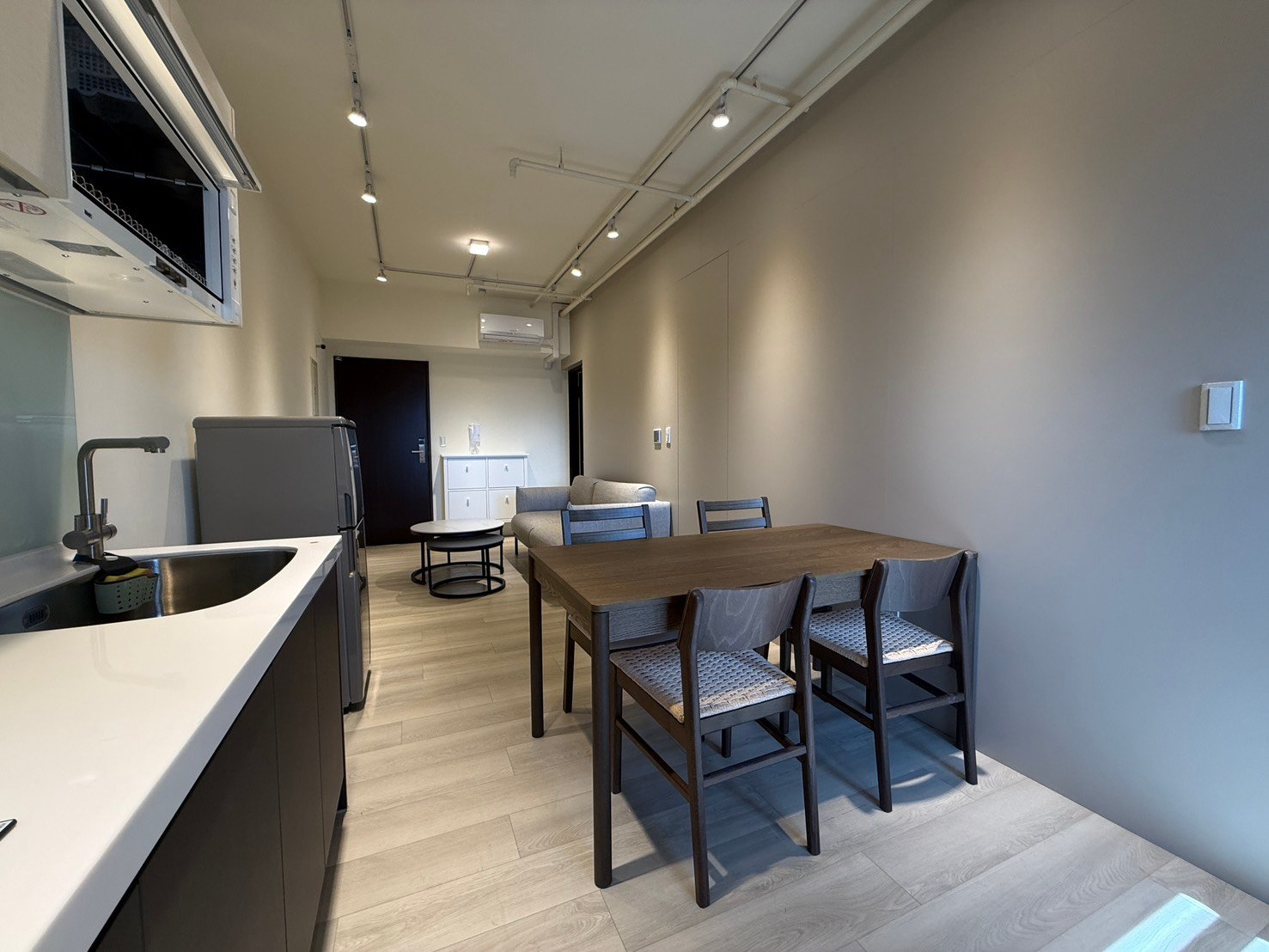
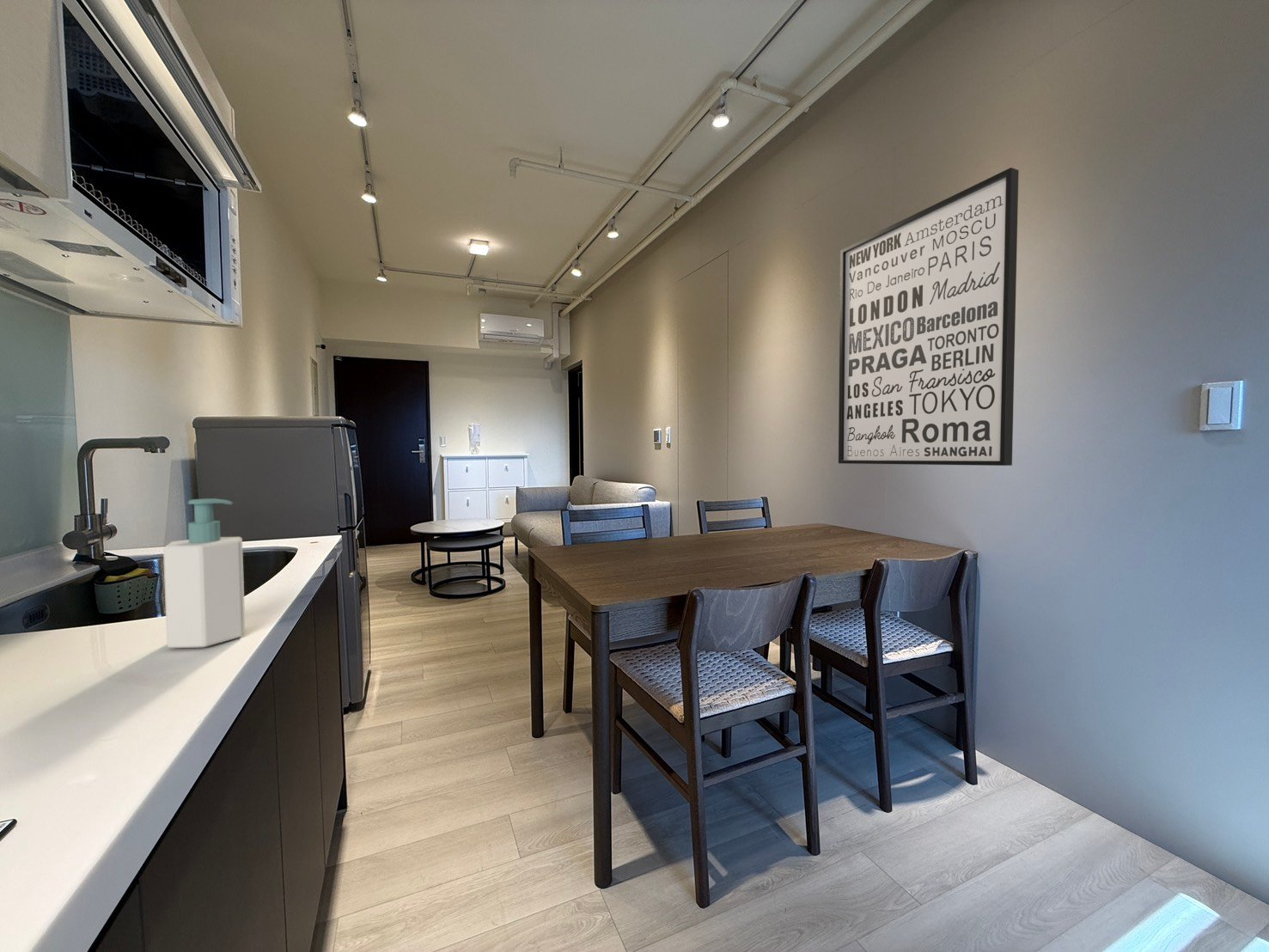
+ soap bottle [162,497,246,649]
+ wall art [838,167,1020,467]
